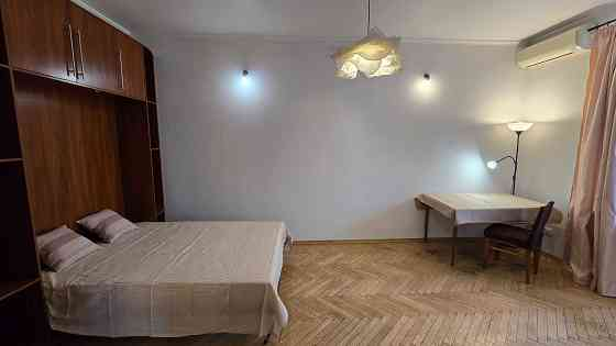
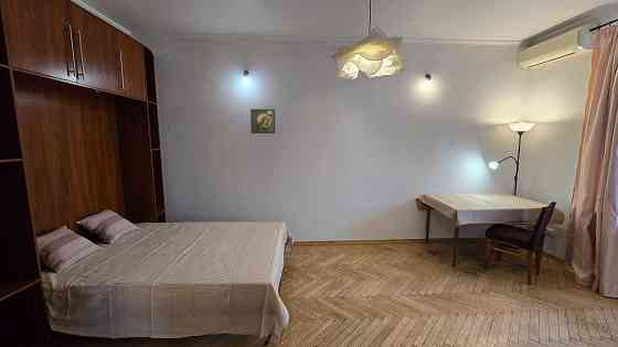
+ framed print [249,108,276,134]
